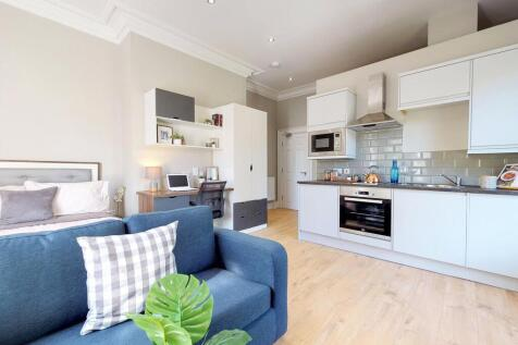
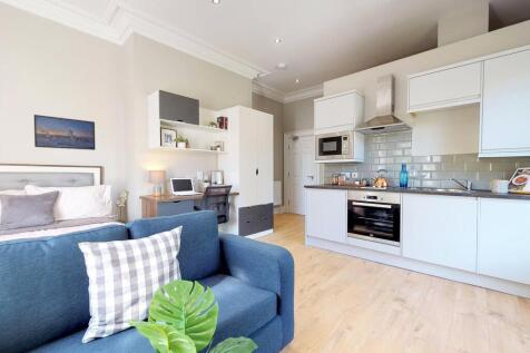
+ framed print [33,114,97,151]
